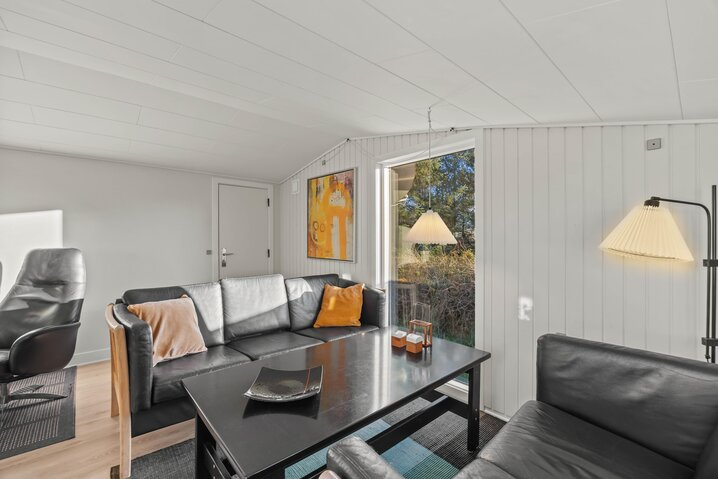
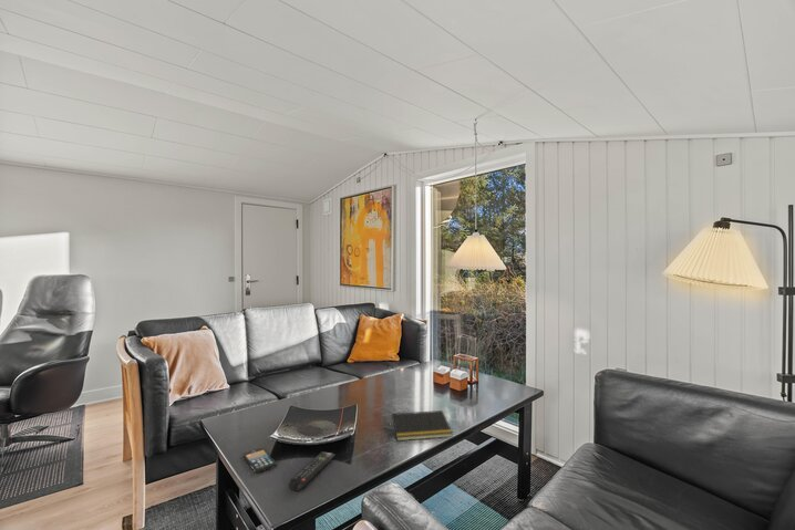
+ smartphone [242,447,278,474]
+ remote control [288,450,337,492]
+ notepad [390,409,454,441]
